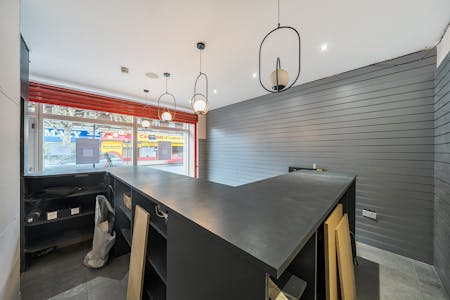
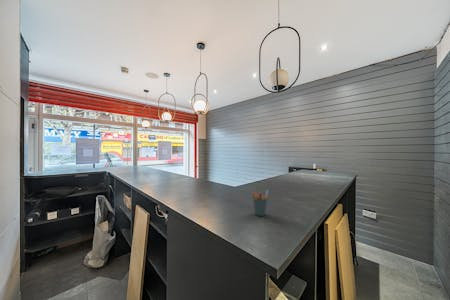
+ pen holder [251,189,269,217]
